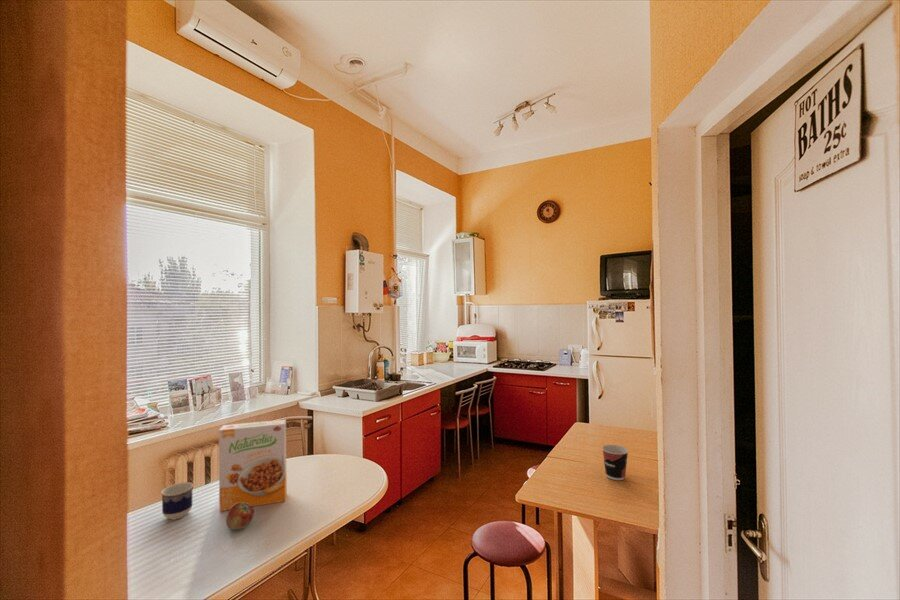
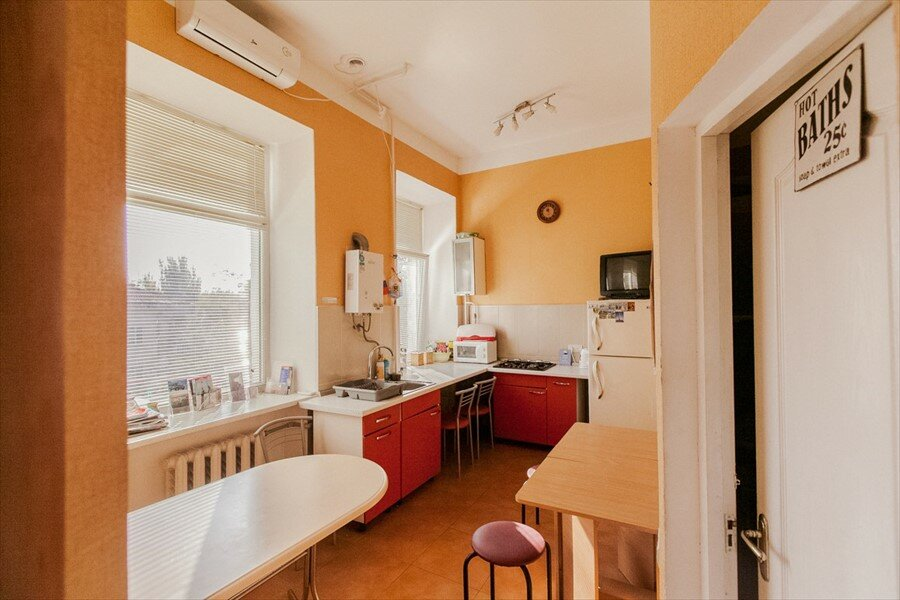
- fruit [225,503,255,531]
- cup [160,481,194,521]
- cup [601,444,629,481]
- cereal box [218,419,288,512]
